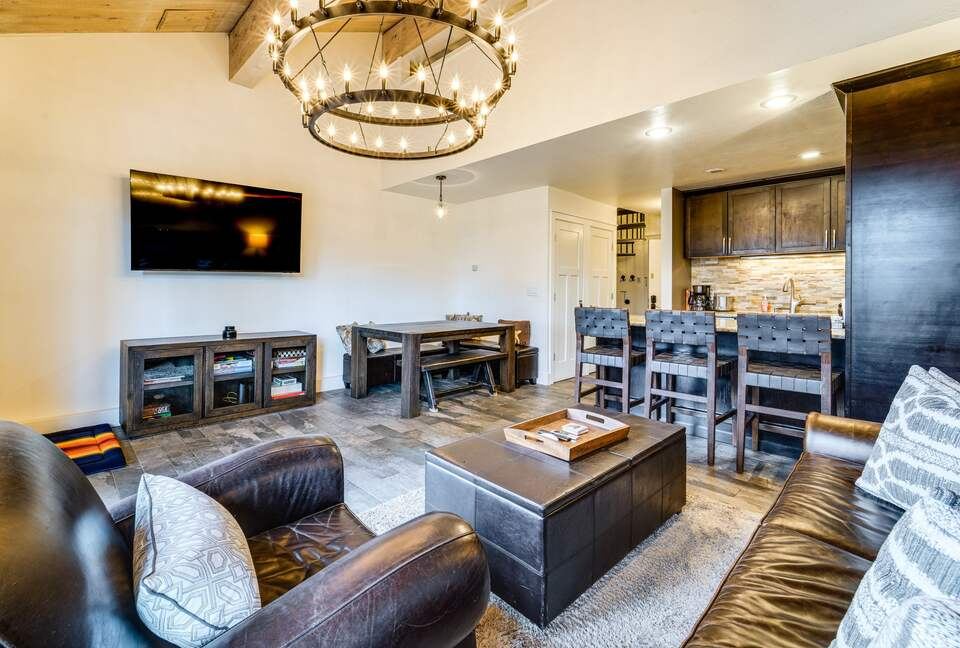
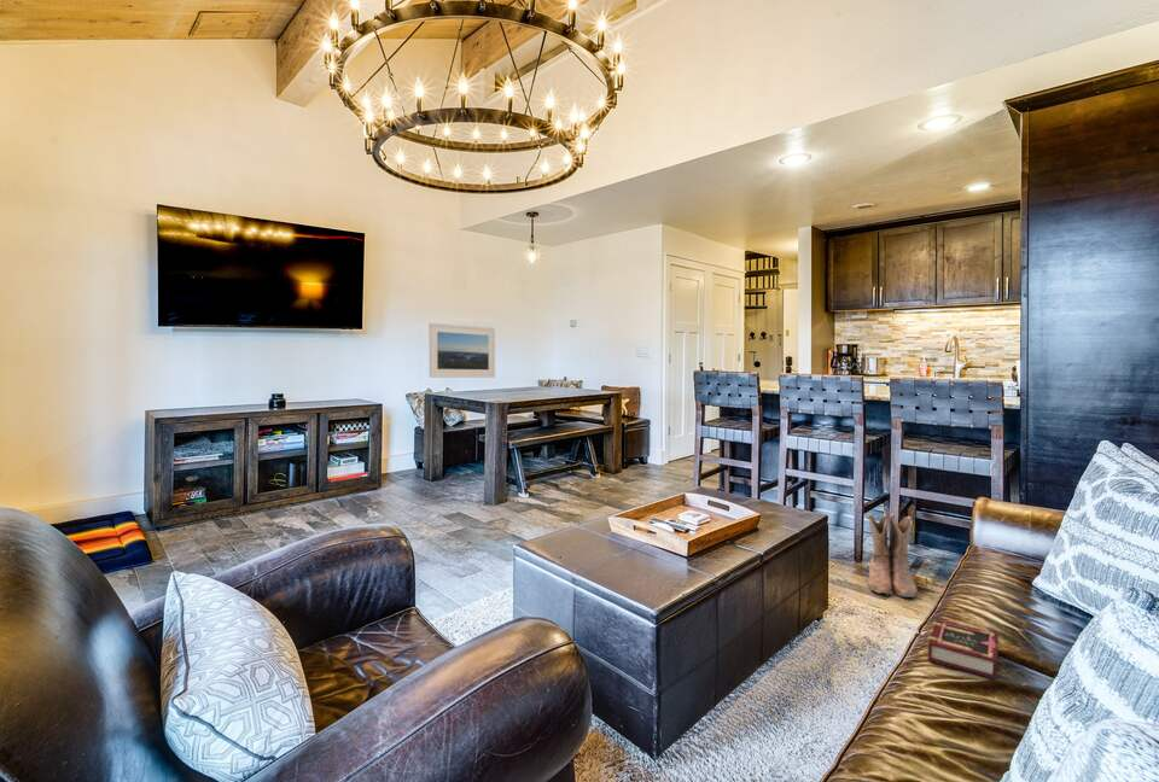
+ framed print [427,322,496,379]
+ book [926,618,1000,681]
+ boots [866,512,919,599]
